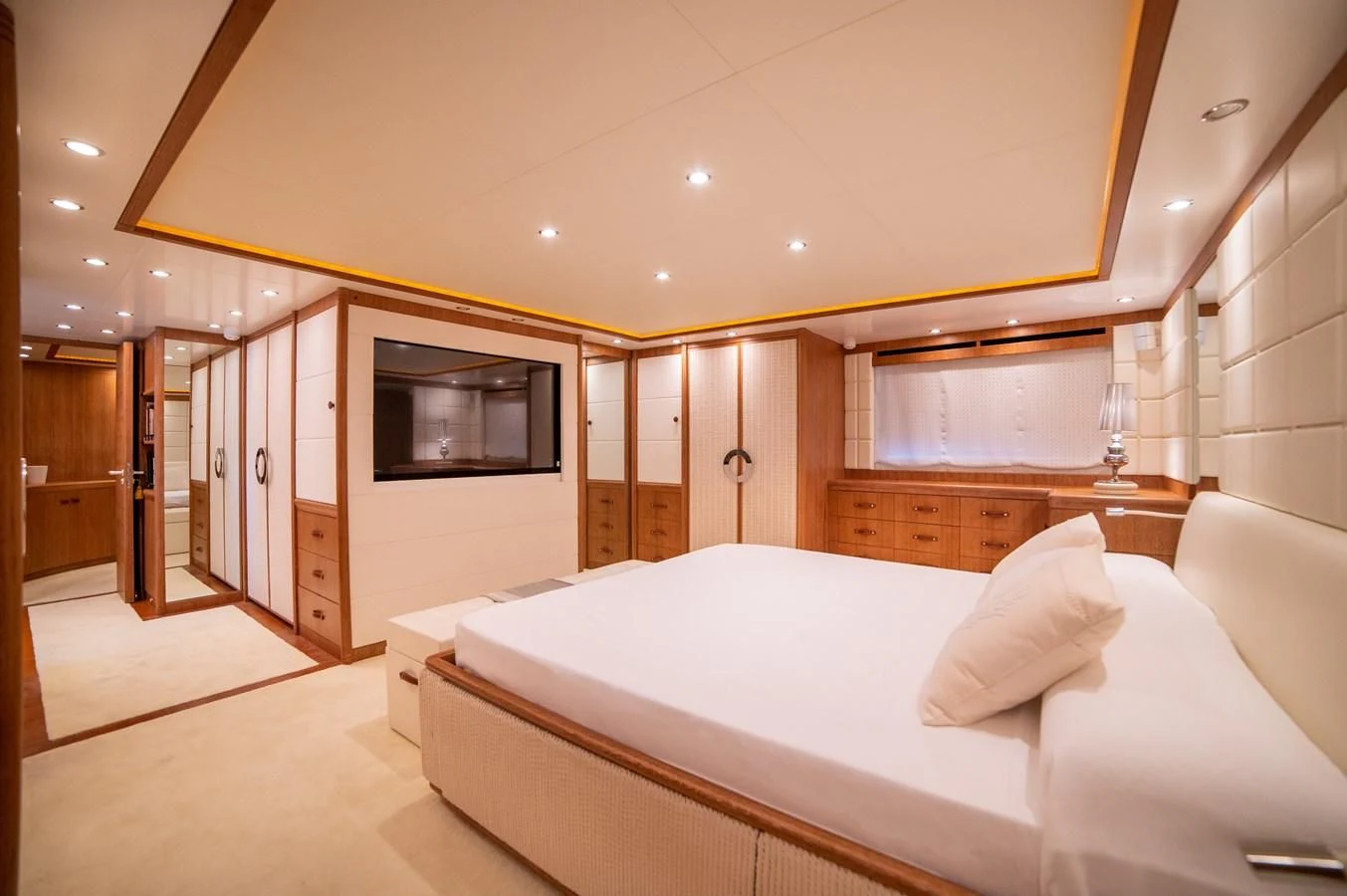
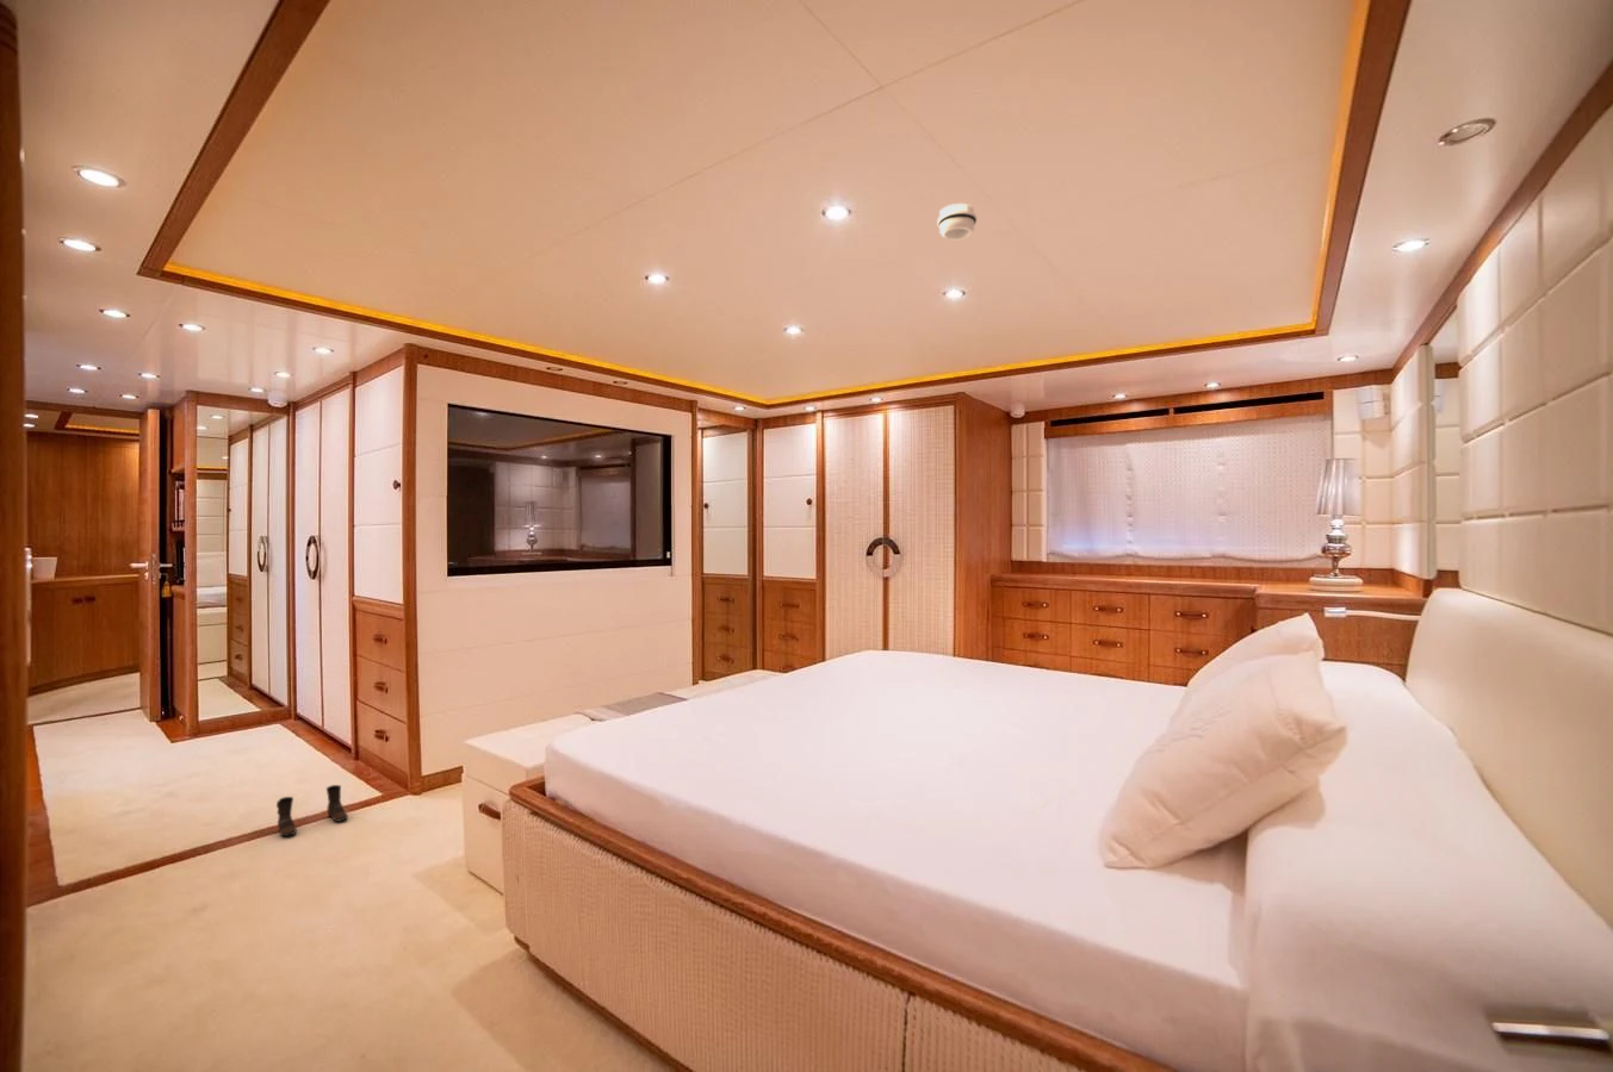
+ boots [275,784,350,838]
+ smoke detector [936,202,977,240]
